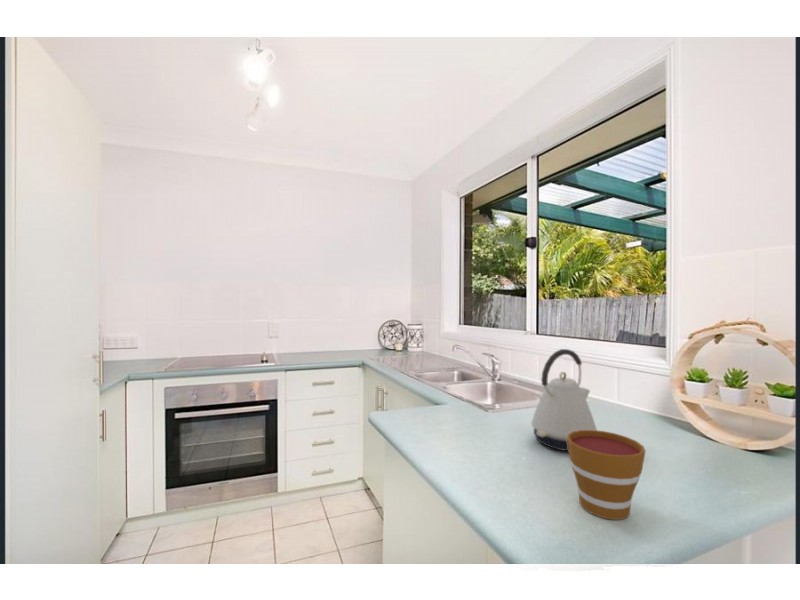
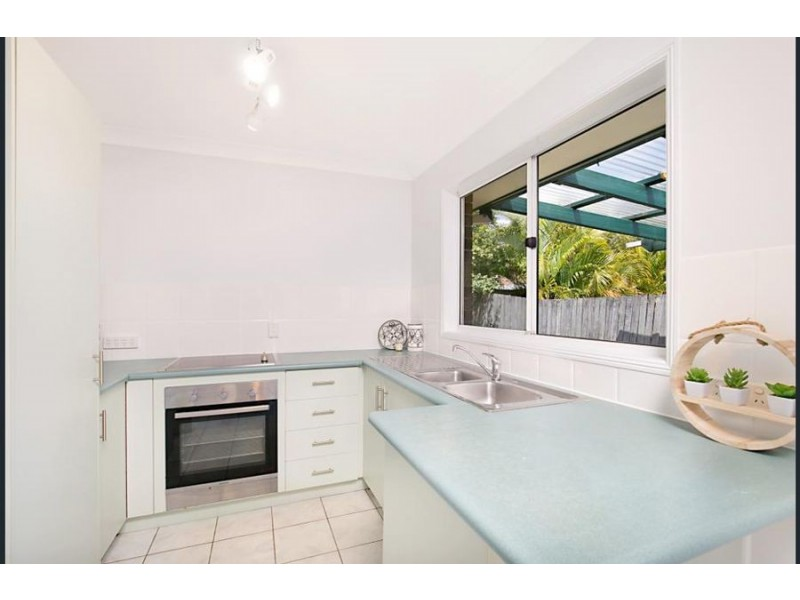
- cup [567,430,646,521]
- kettle [531,348,598,452]
